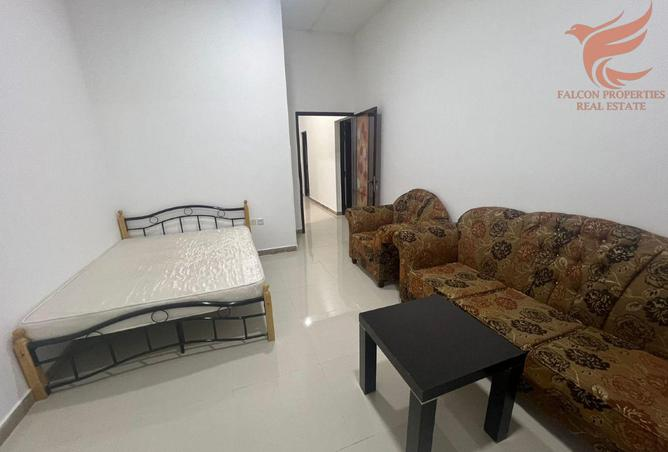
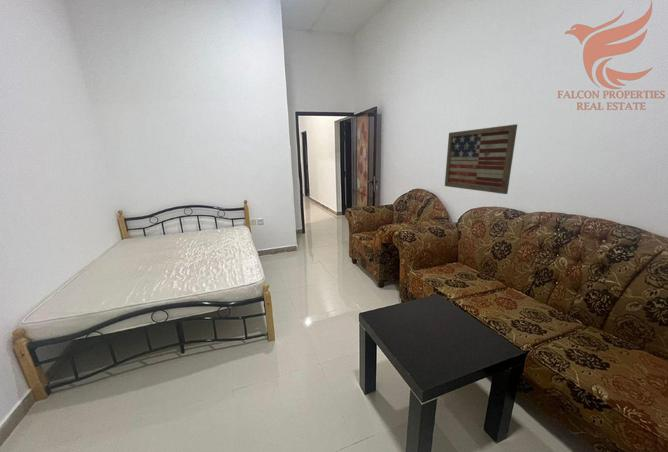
+ wall art [444,123,518,195]
